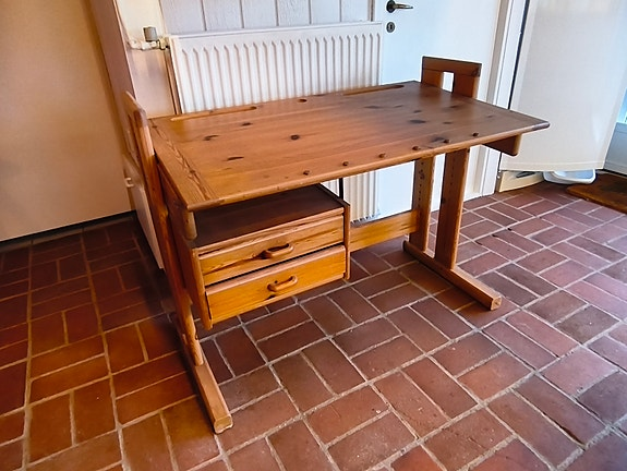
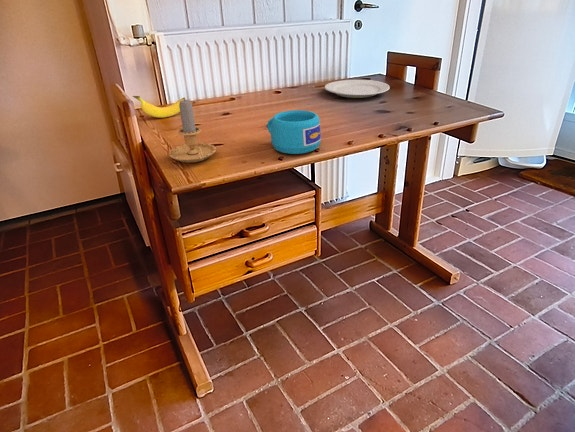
+ candle [168,96,217,164]
+ chinaware [324,79,391,99]
+ banana [132,95,184,119]
+ cup [266,109,322,155]
